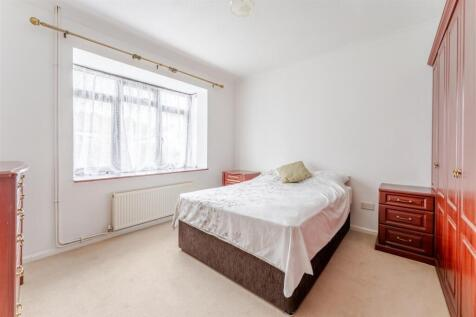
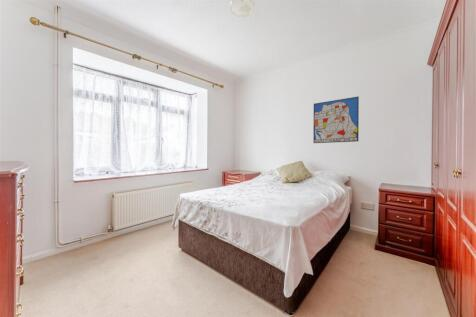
+ wall art [313,96,360,144]
